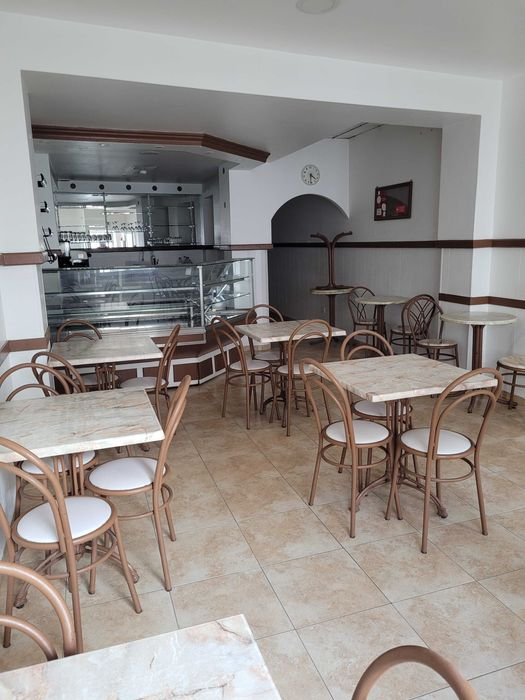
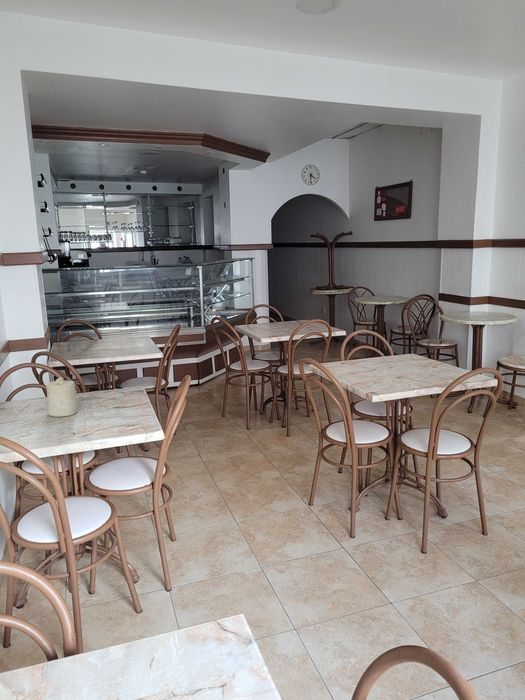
+ candle [45,376,78,418]
